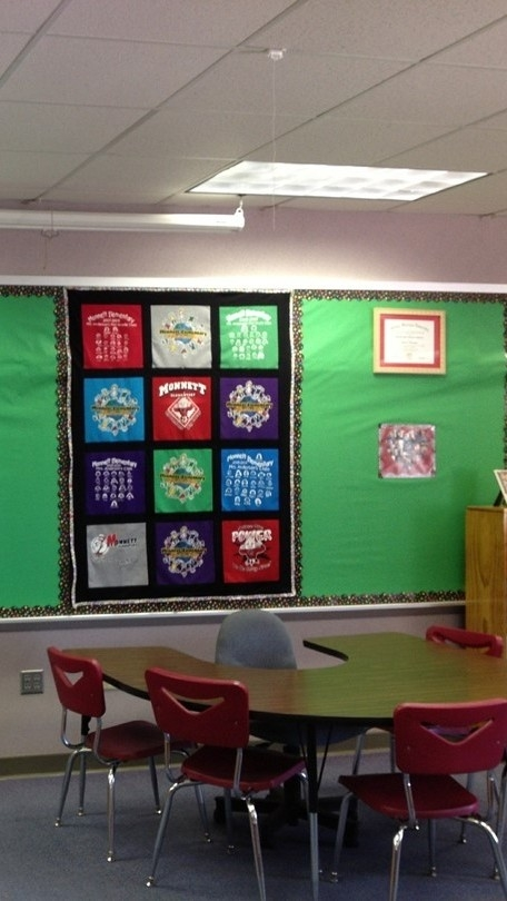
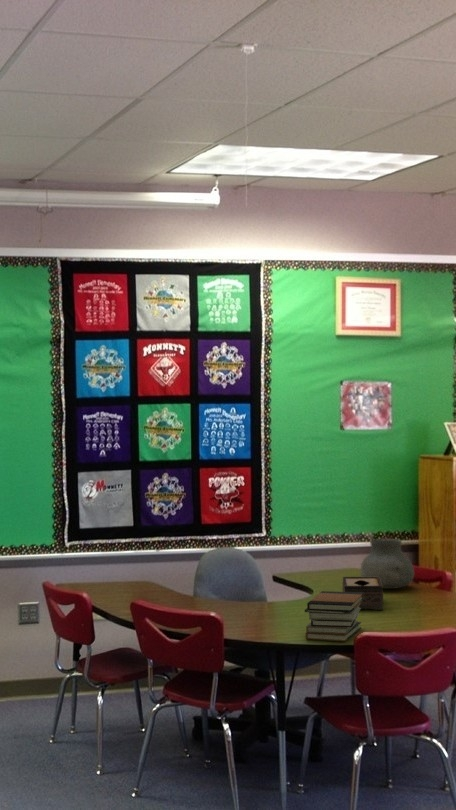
+ vase [359,538,415,590]
+ tissue box [341,576,384,611]
+ book stack [304,590,364,642]
